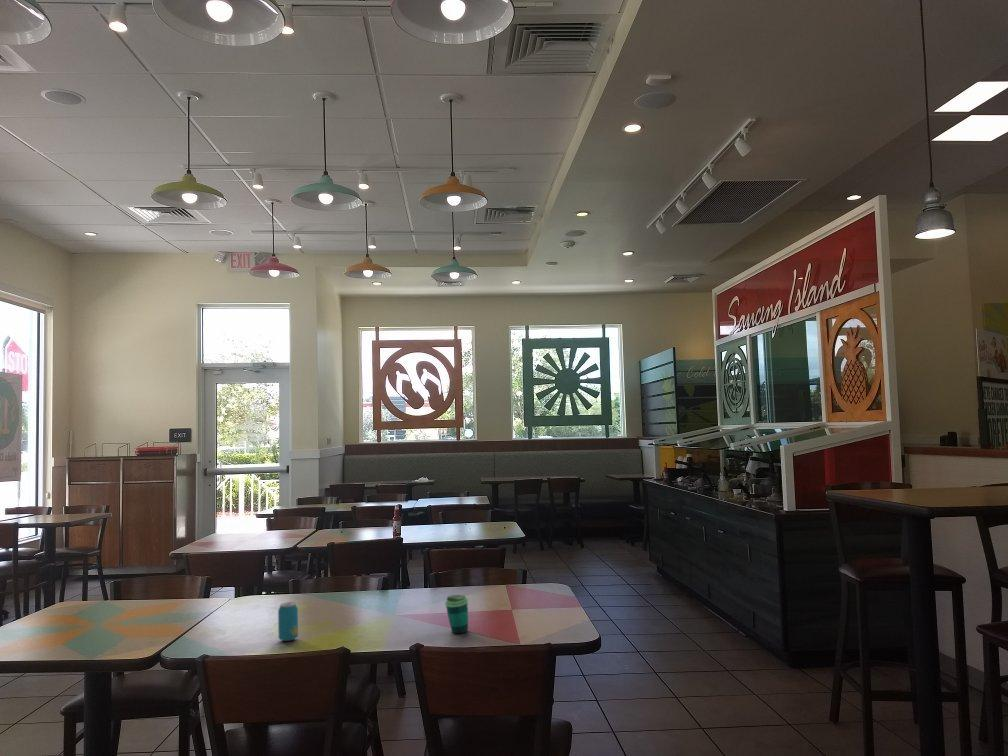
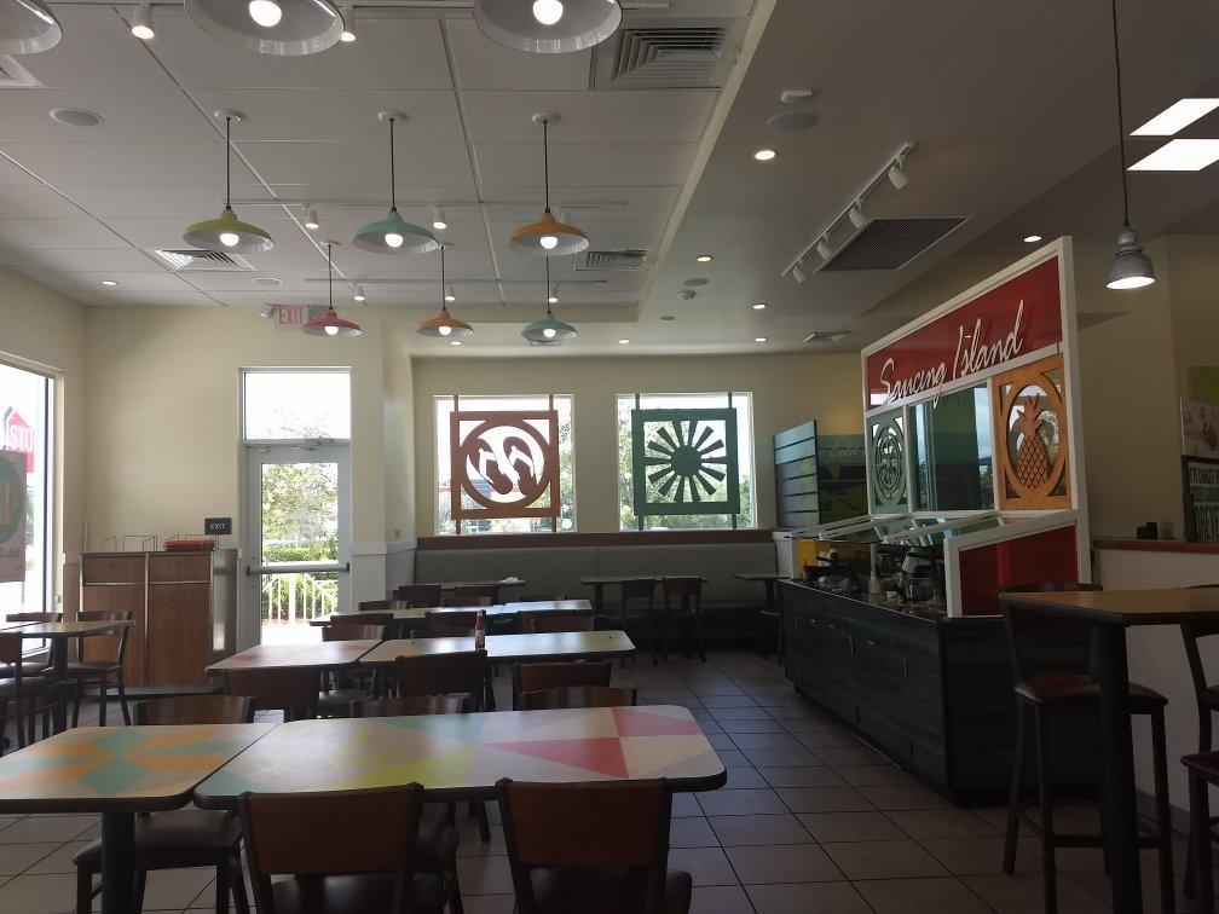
- beverage can [277,601,299,642]
- cup [444,594,469,634]
